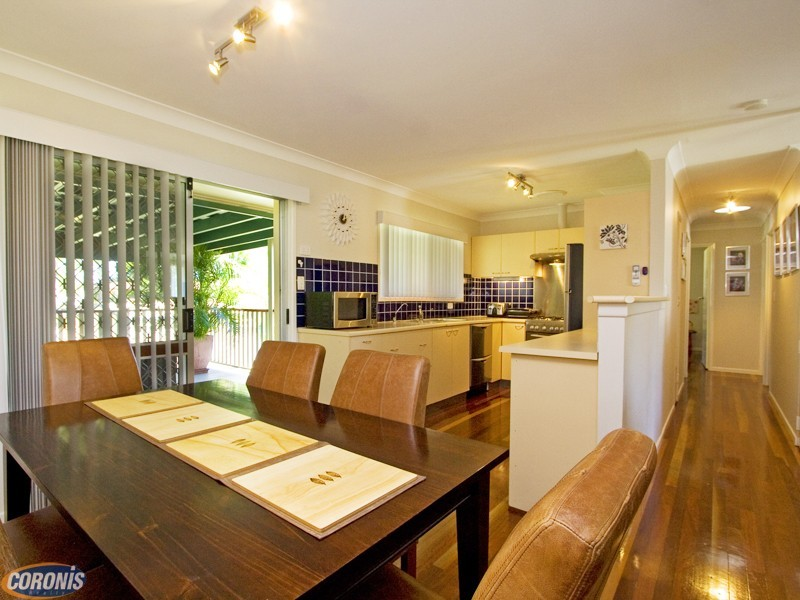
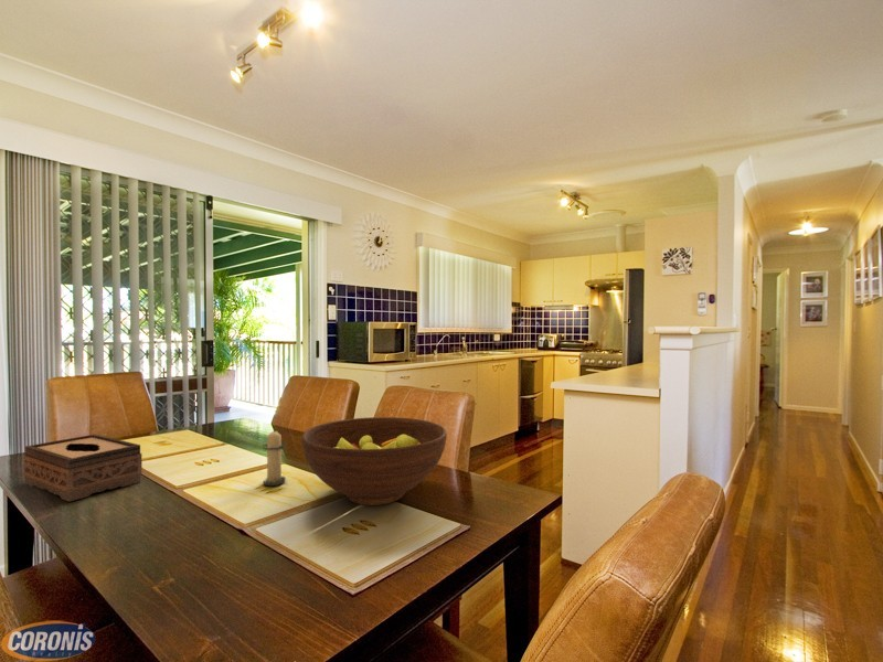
+ fruit bowl [301,416,448,506]
+ tissue box [23,434,143,503]
+ candle [260,426,287,487]
